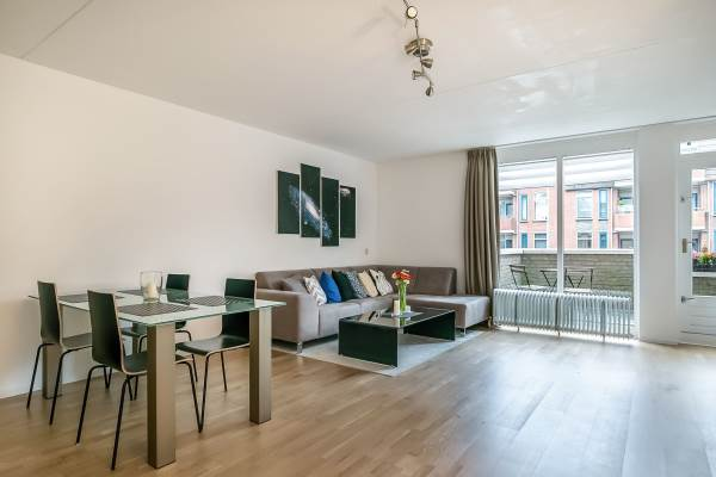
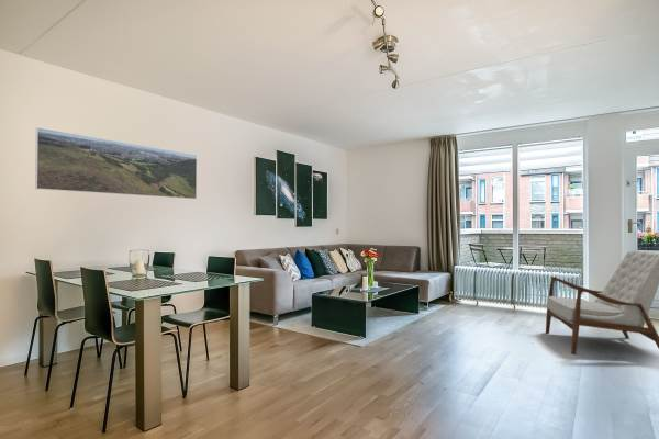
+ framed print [34,126,198,200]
+ armchair [545,249,659,356]
